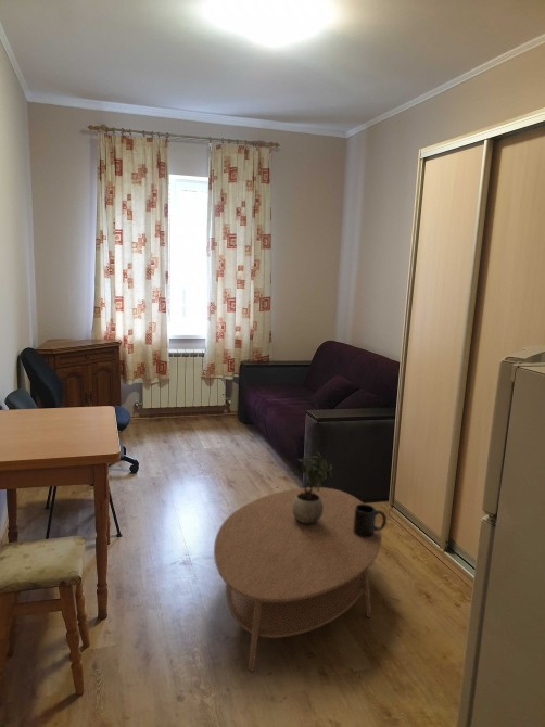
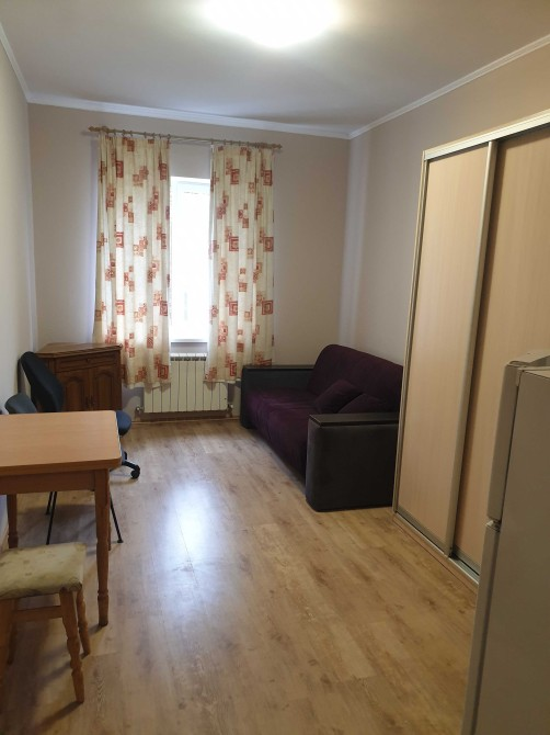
- coffee table [213,486,383,673]
- potted plant [292,451,333,526]
- mug [354,503,388,537]
